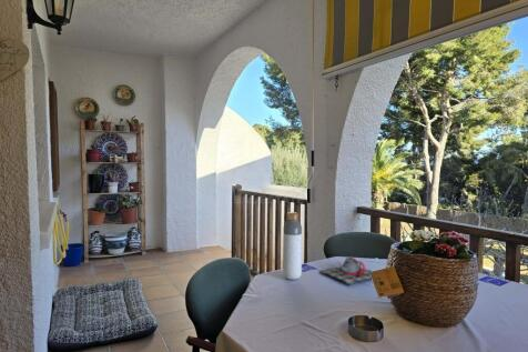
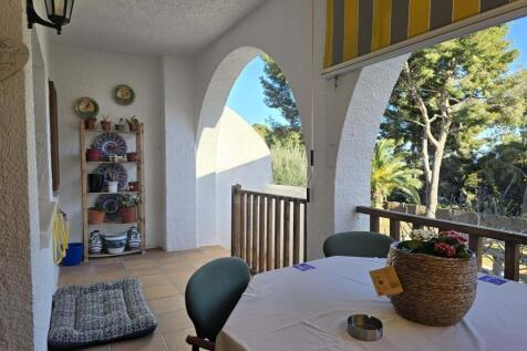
- bottle [282,211,303,281]
- teapot [318,255,373,286]
